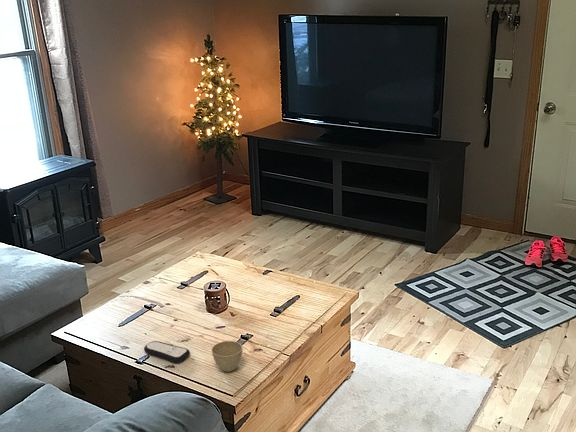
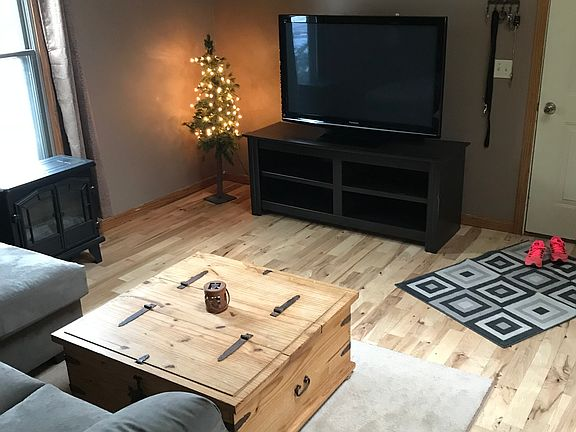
- remote control [143,340,191,363]
- flower pot [211,340,243,373]
